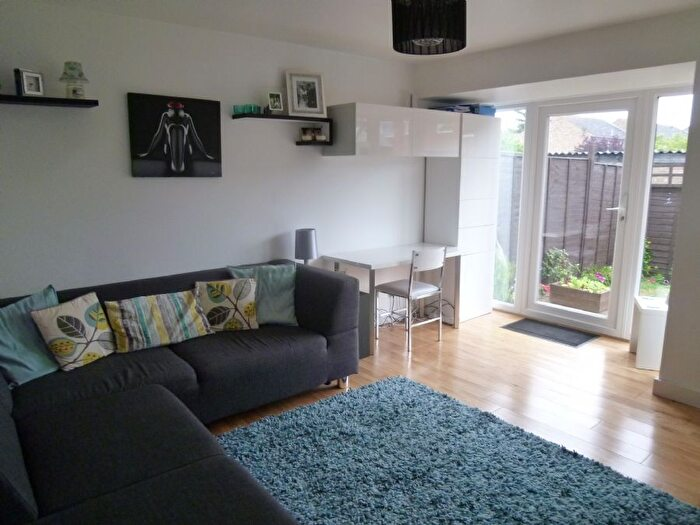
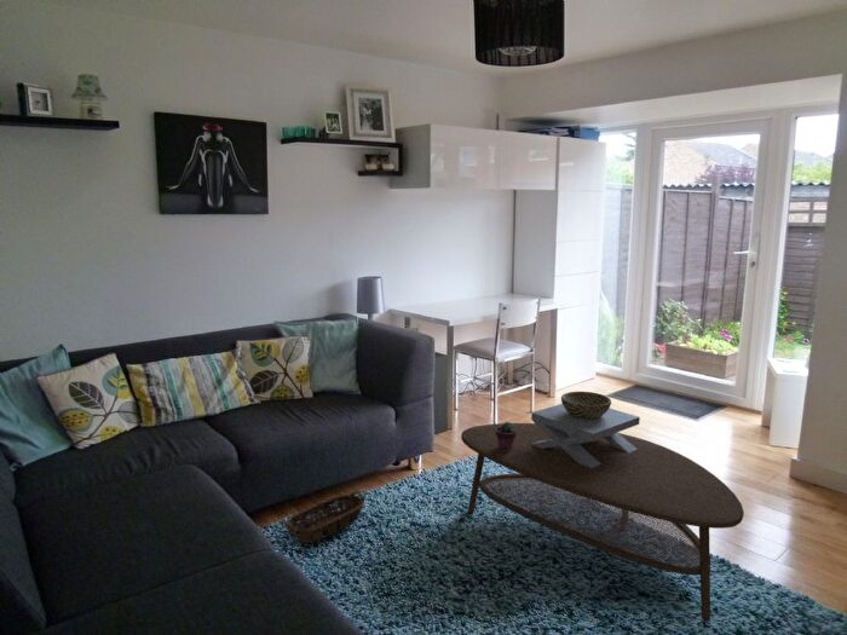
+ coffee table [460,422,745,623]
+ decorative bowl [530,391,641,468]
+ basket [282,490,367,544]
+ potted succulent [495,421,517,451]
